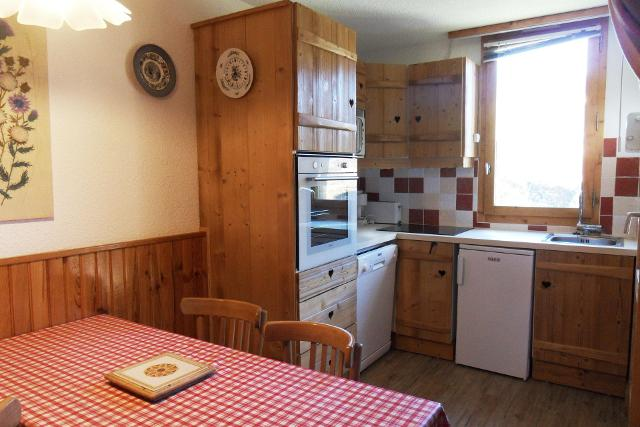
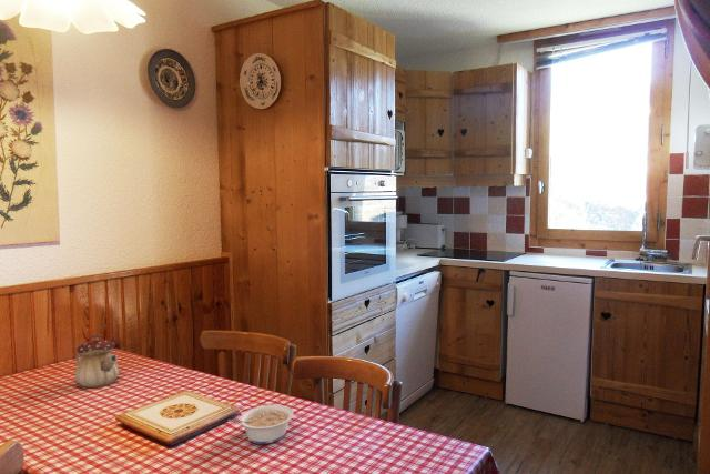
+ legume [227,404,294,445]
+ teapot [73,333,120,389]
